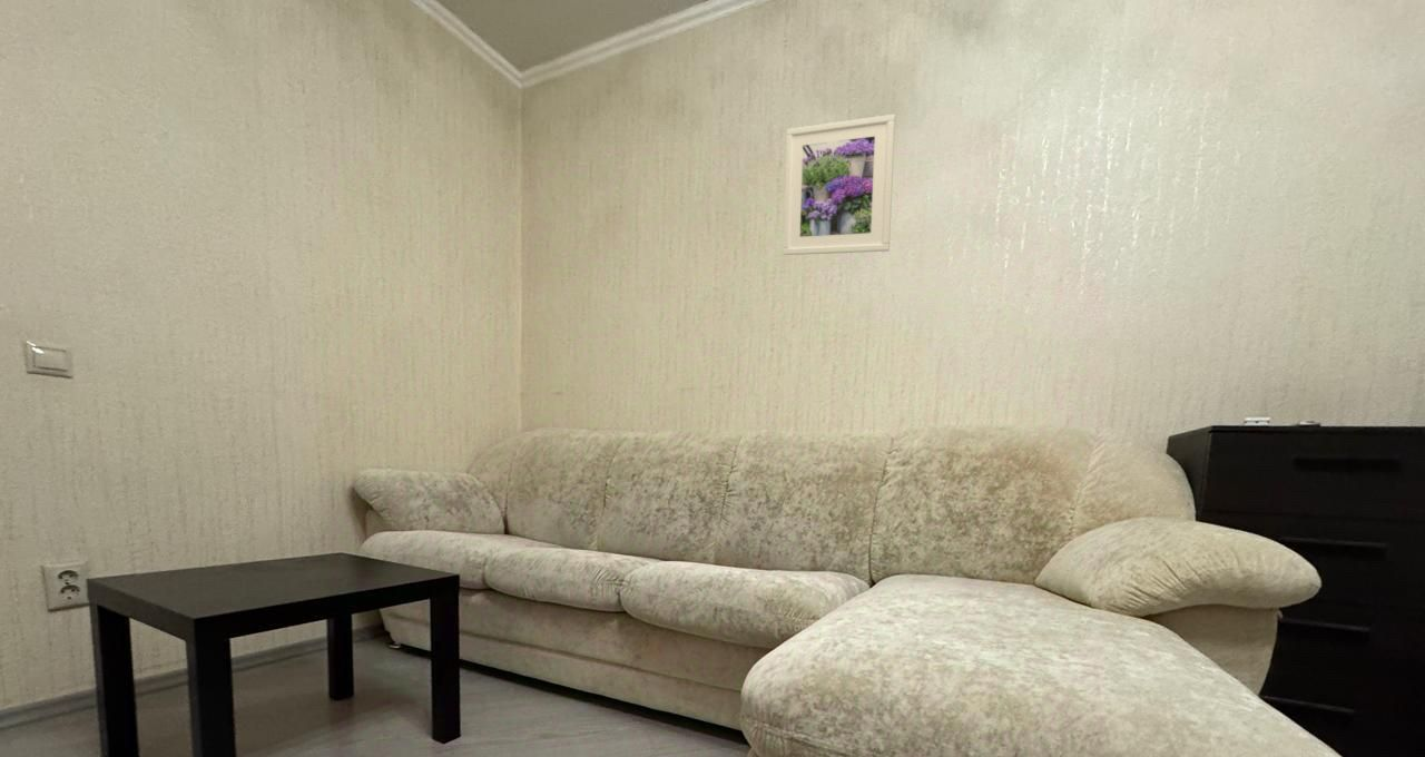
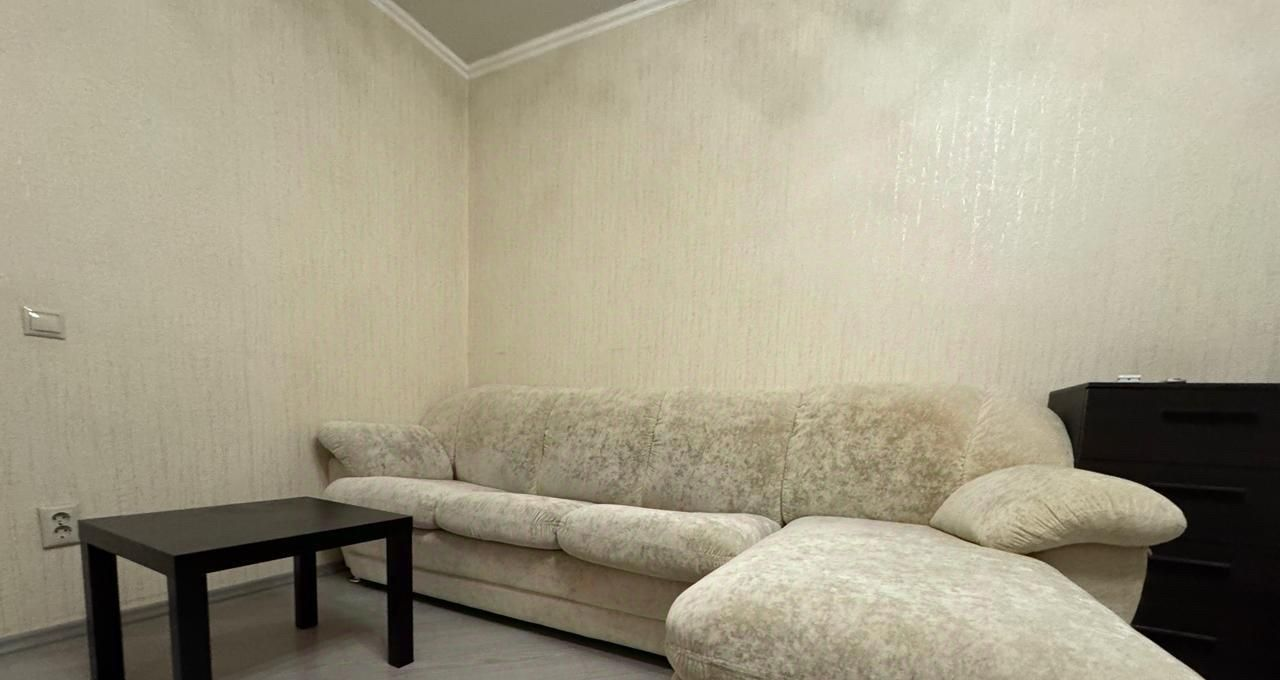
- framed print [782,114,896,256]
